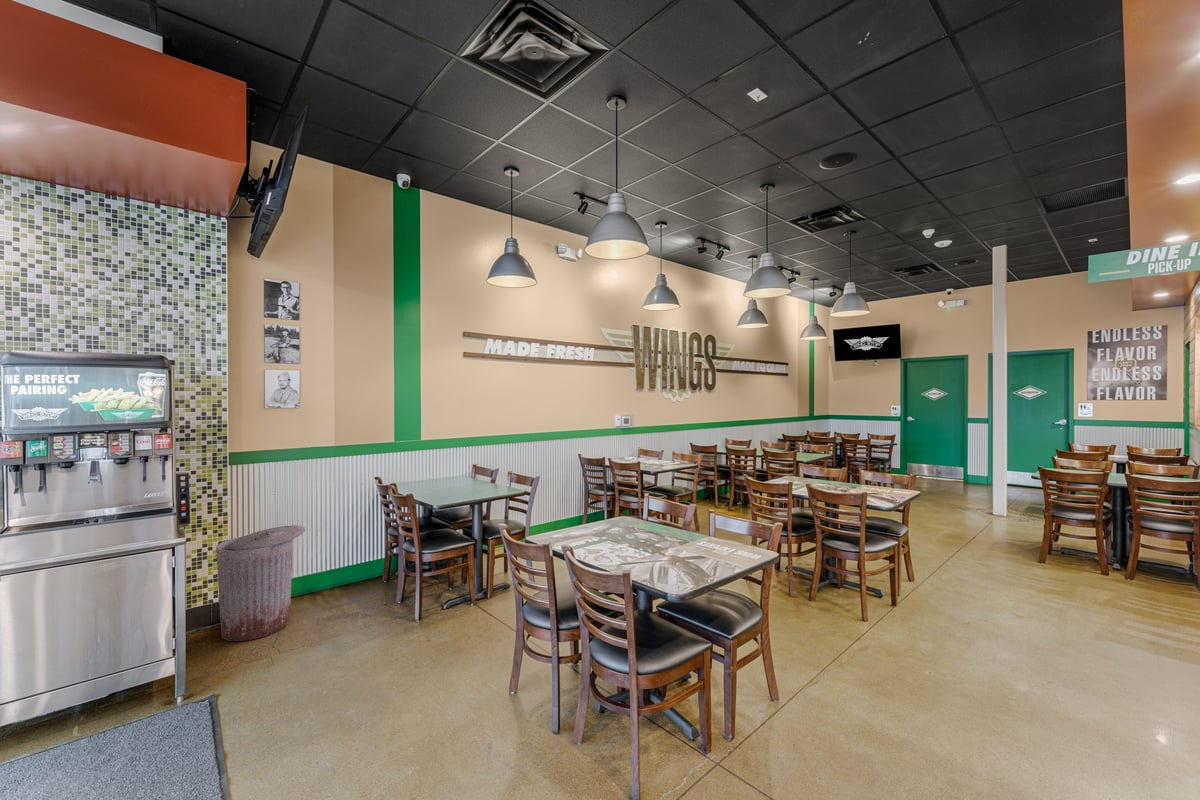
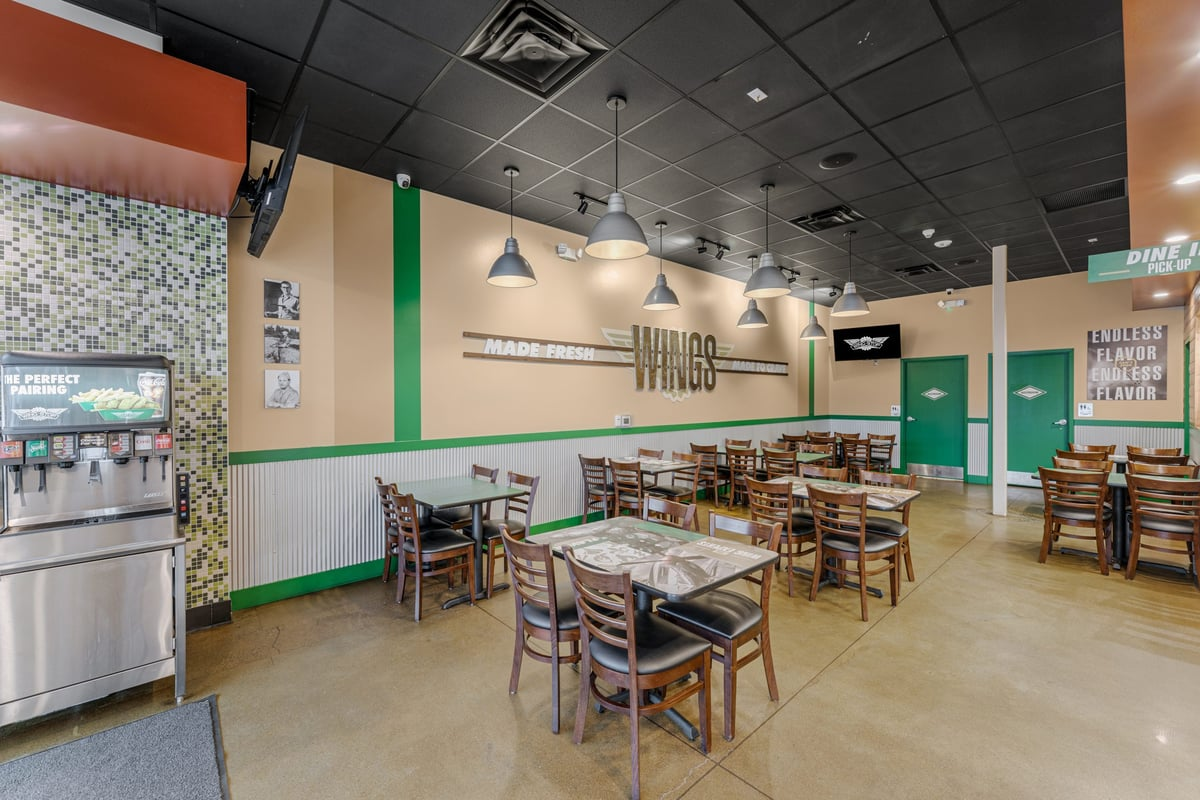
- trash can [215,524,306,642]
